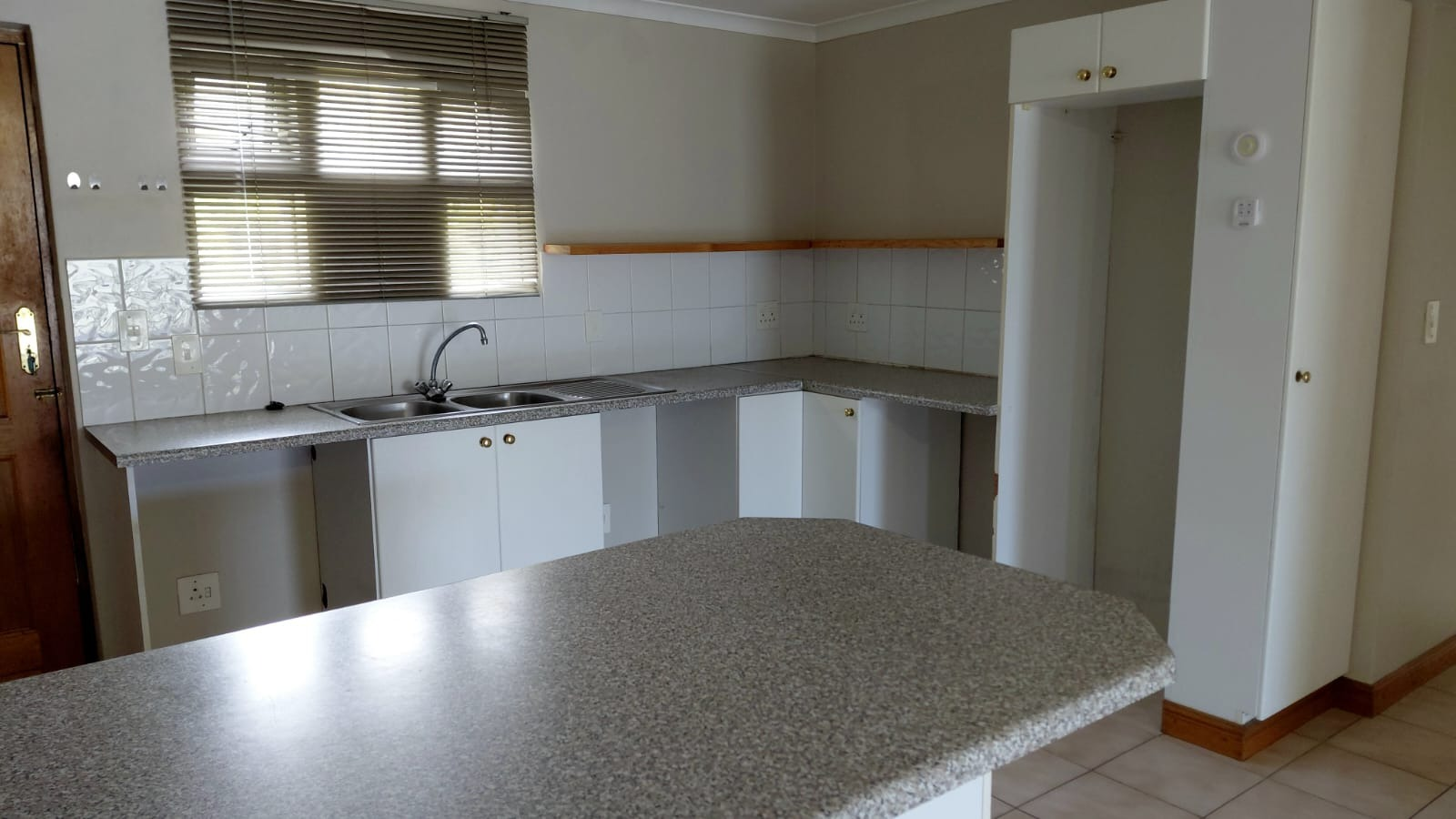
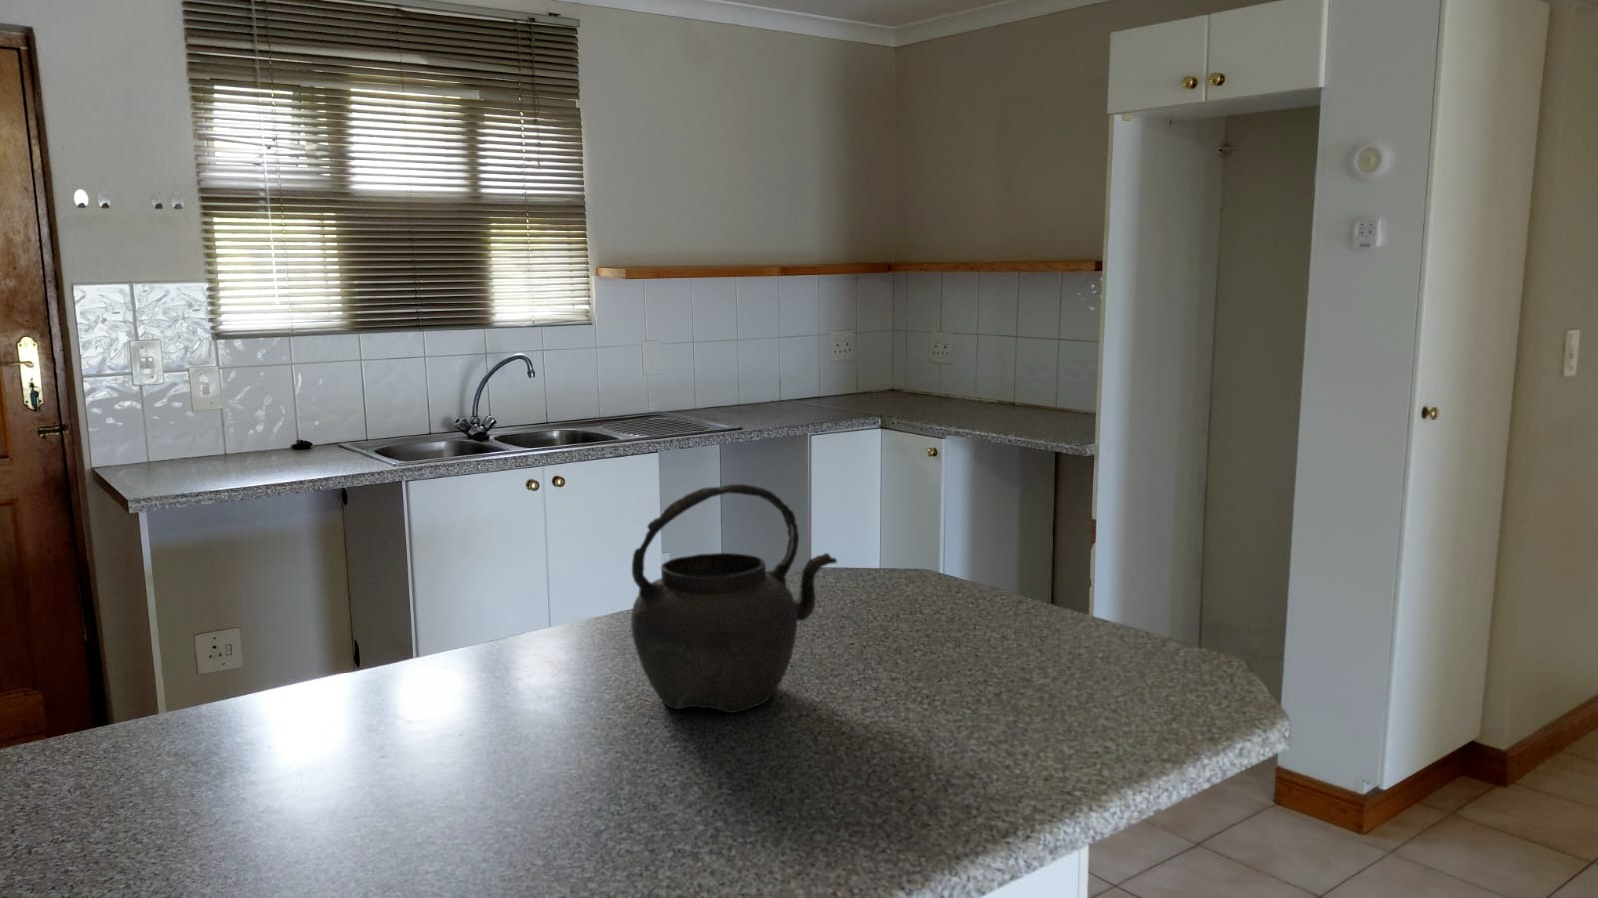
+ kettle [630,482,839,715]
